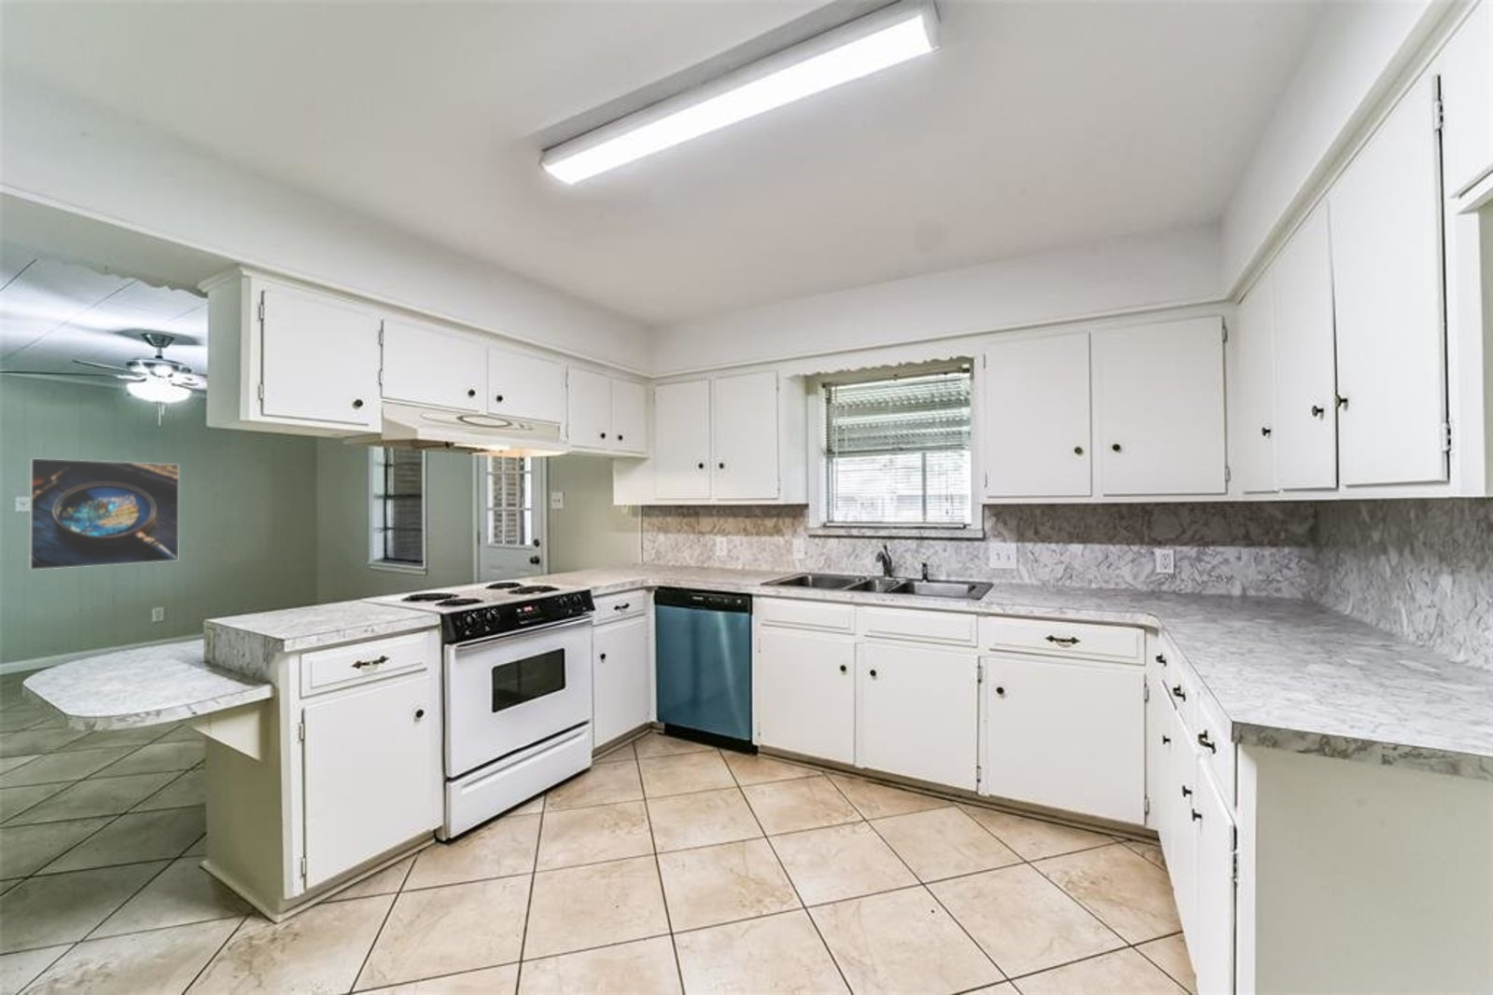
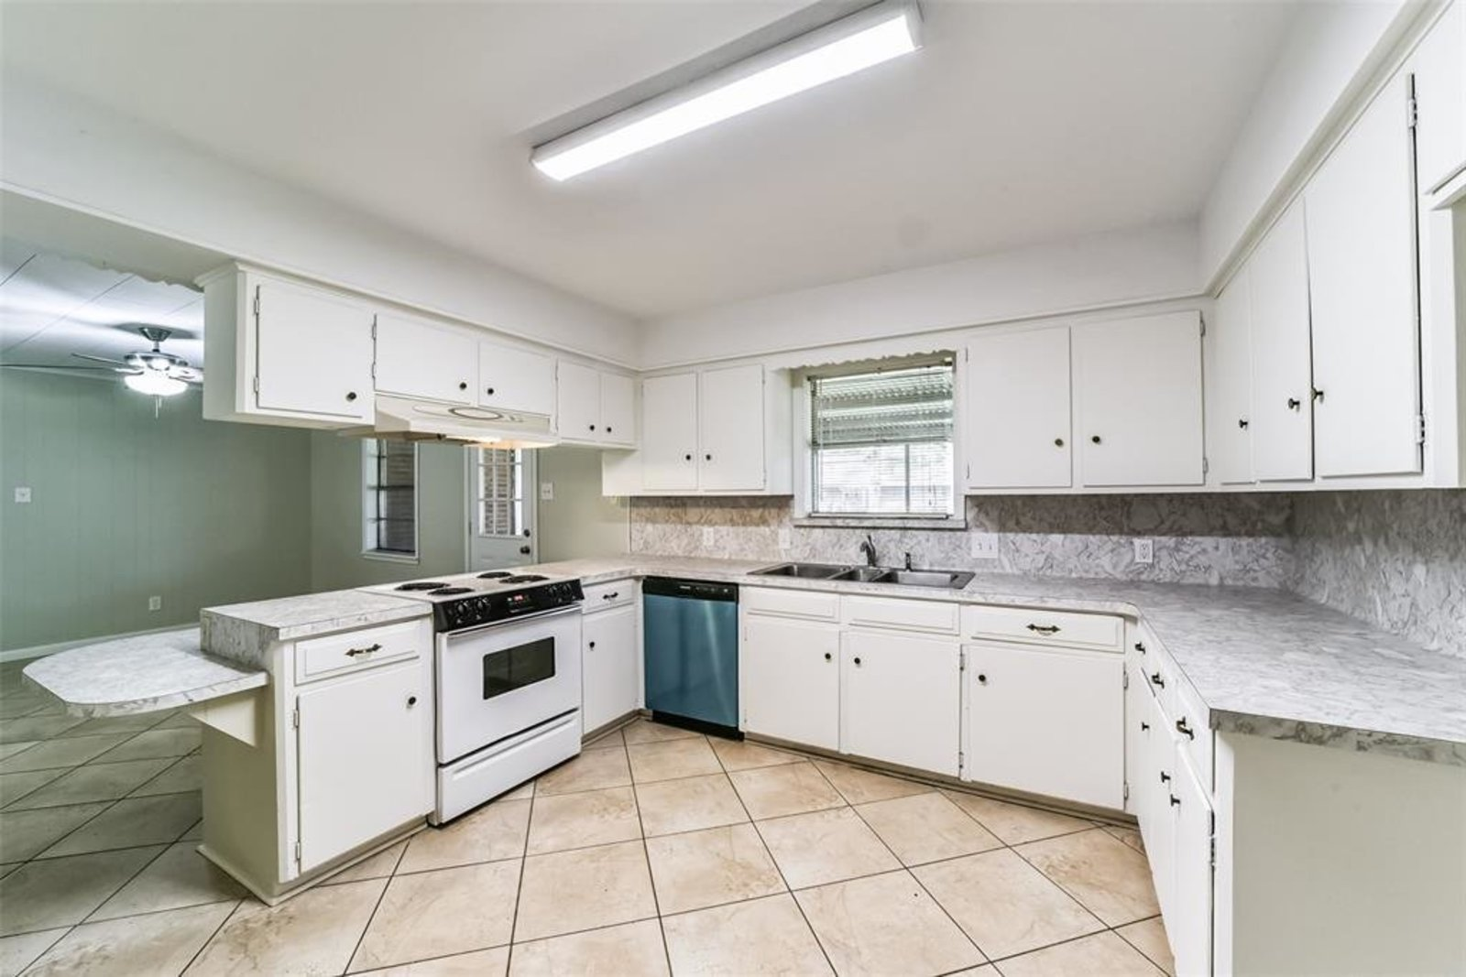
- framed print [28,456,180,571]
